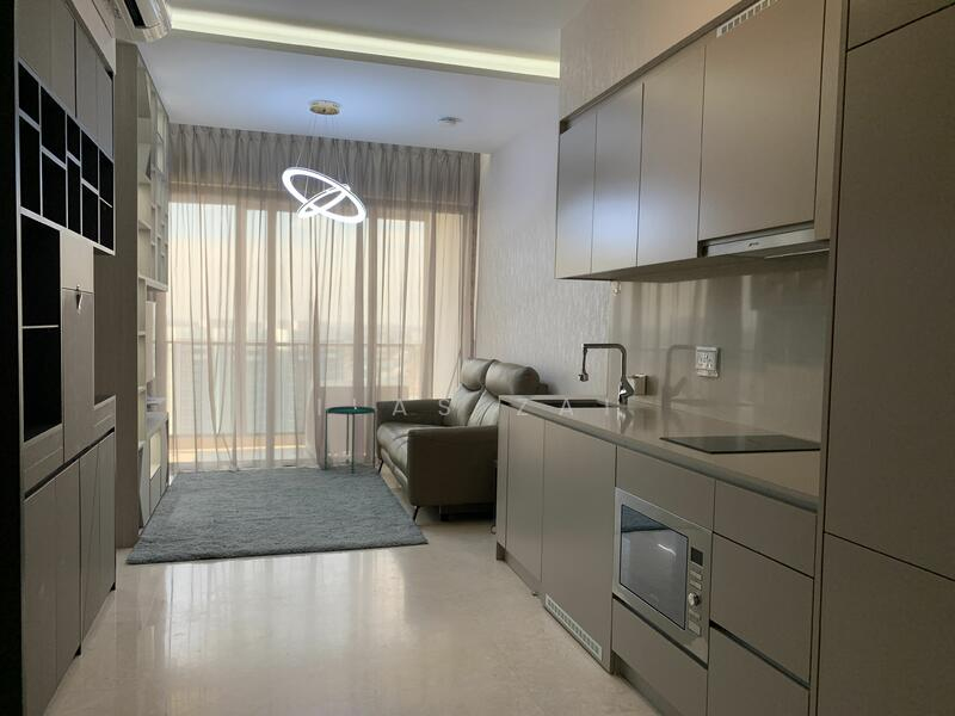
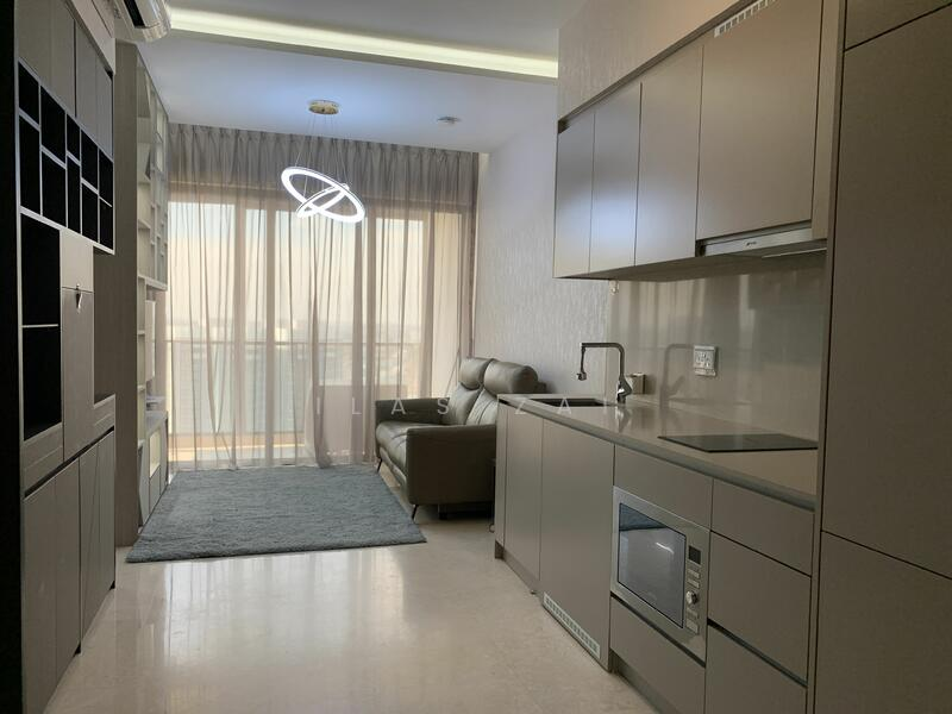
- side table [324,405,377,474]
